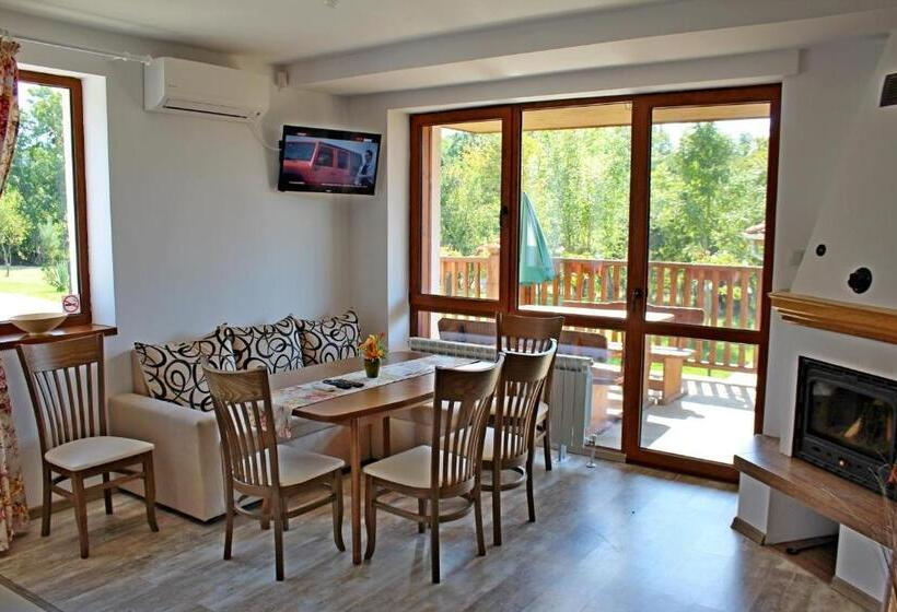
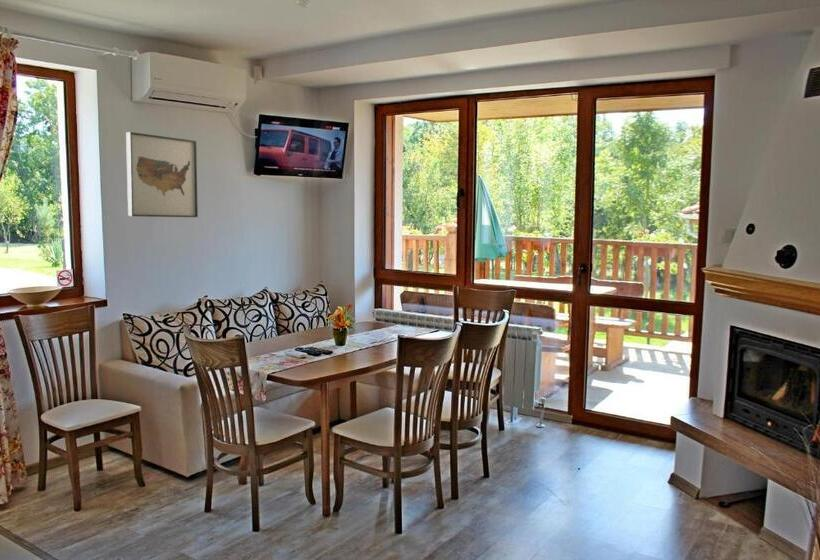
+ wall art [125,131,199,218]
